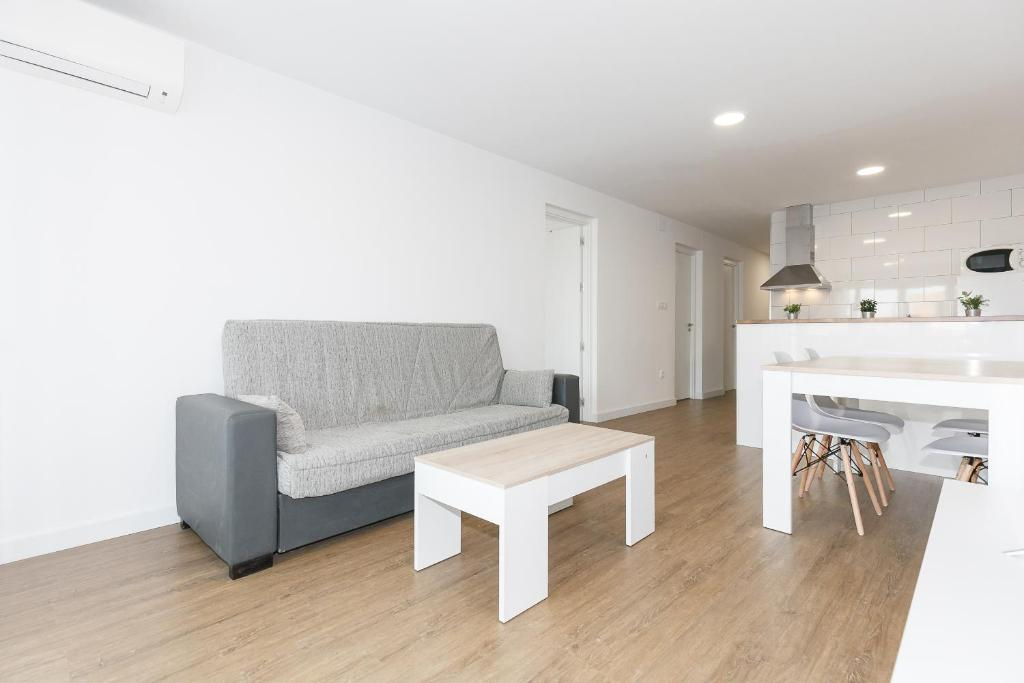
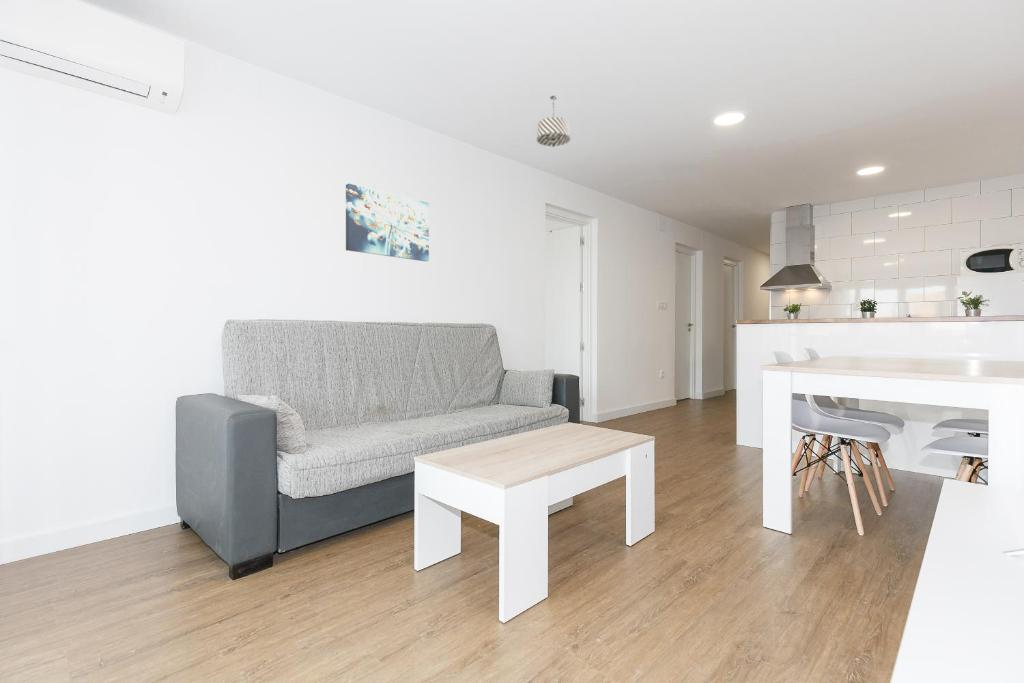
+ pendant light [536,95,571,148]
+ wall art [345,183,430,262]
